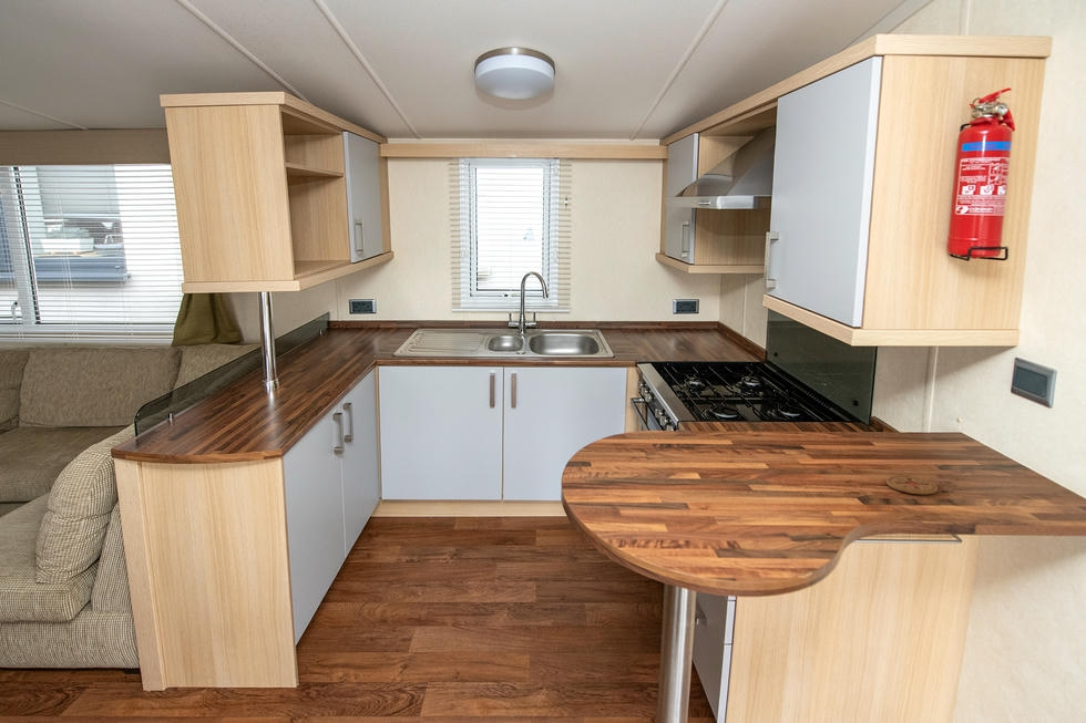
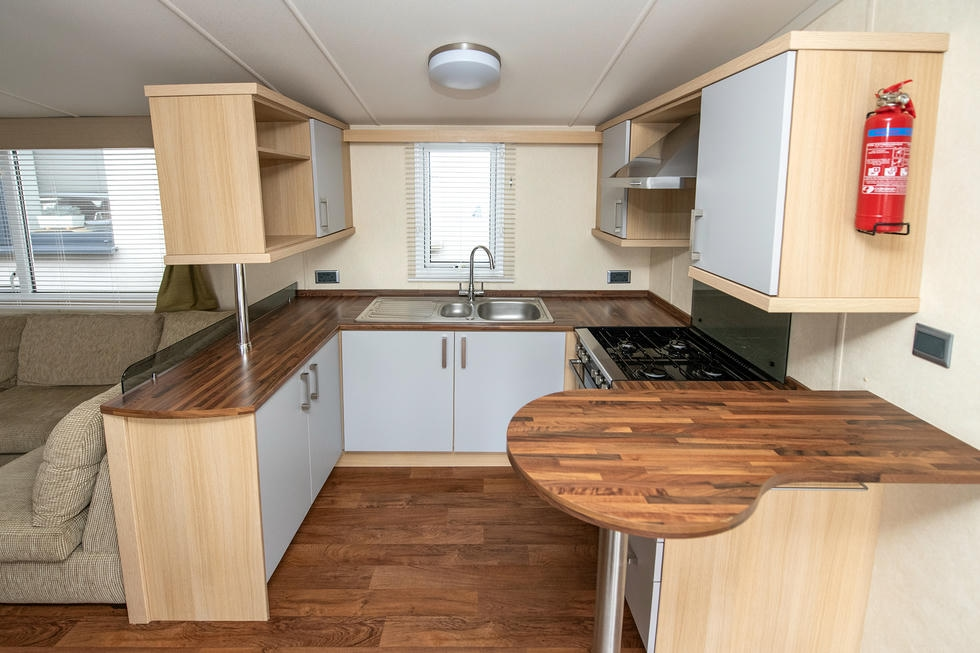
- coaster [885,475,939,495]
